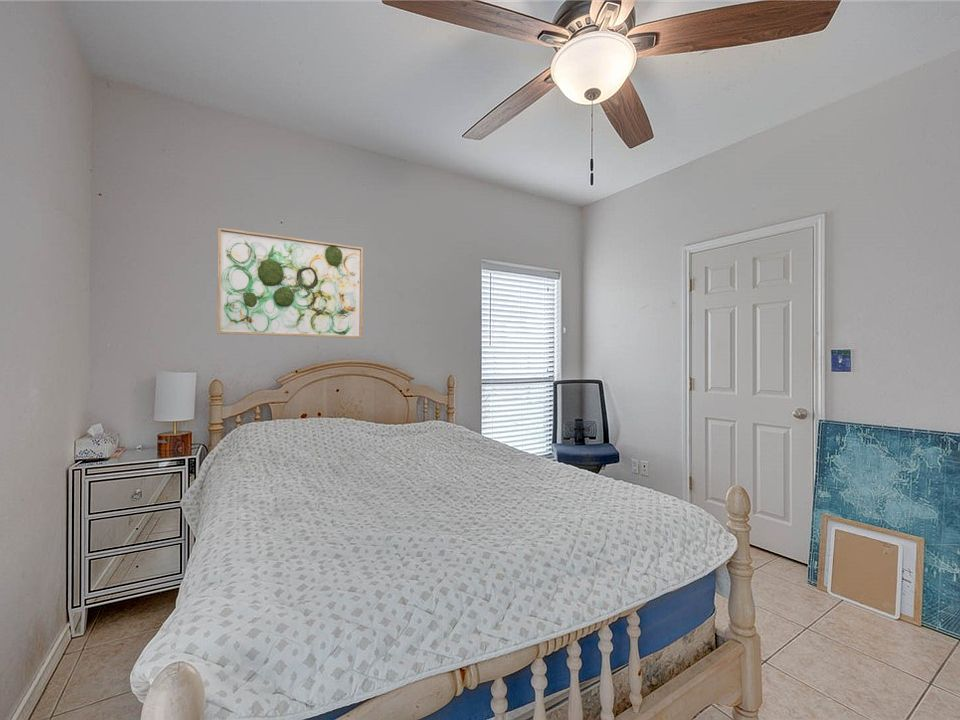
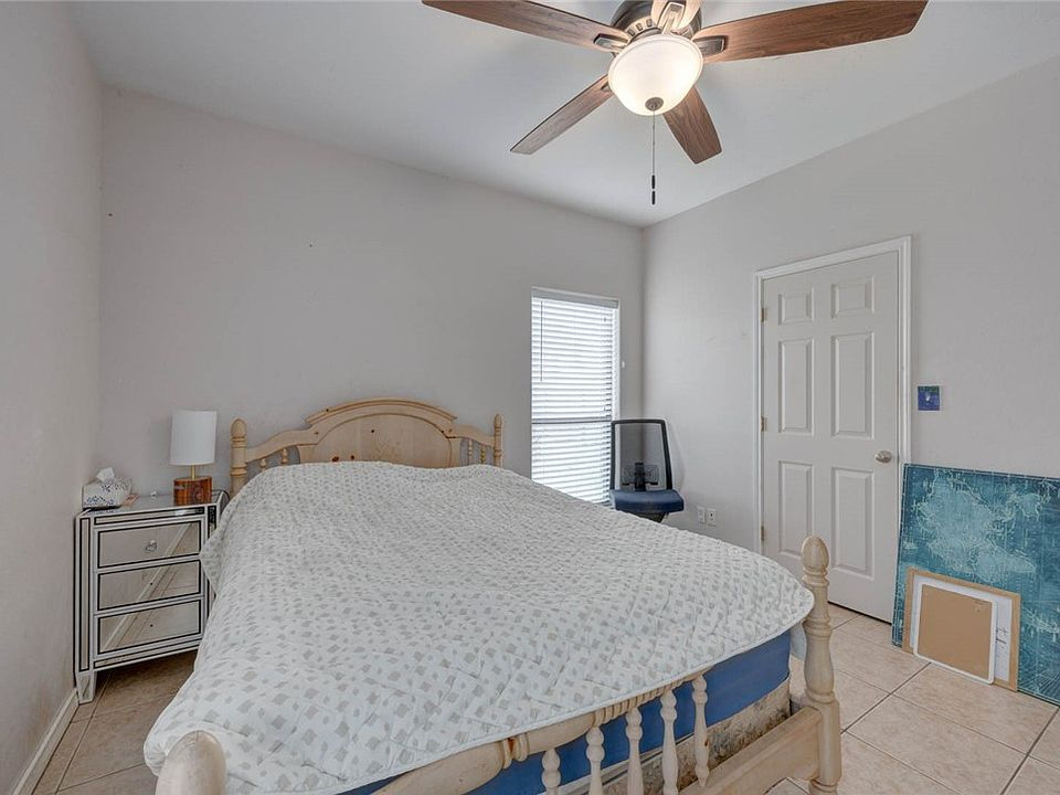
- wall art [216,227,364,339]
